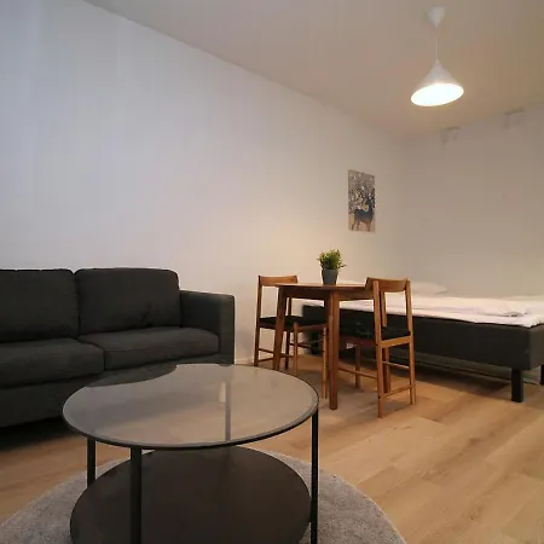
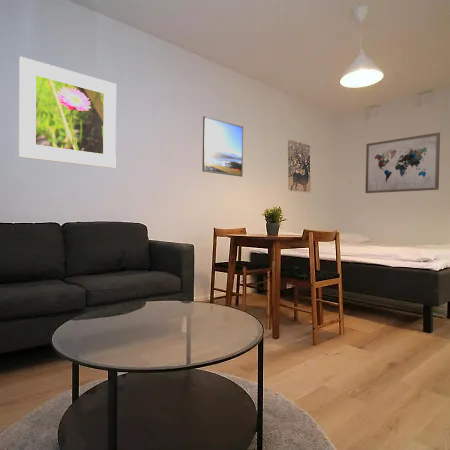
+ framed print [18,55,117,169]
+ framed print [201,115,244,178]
+ wall art [364,131,441,194]
